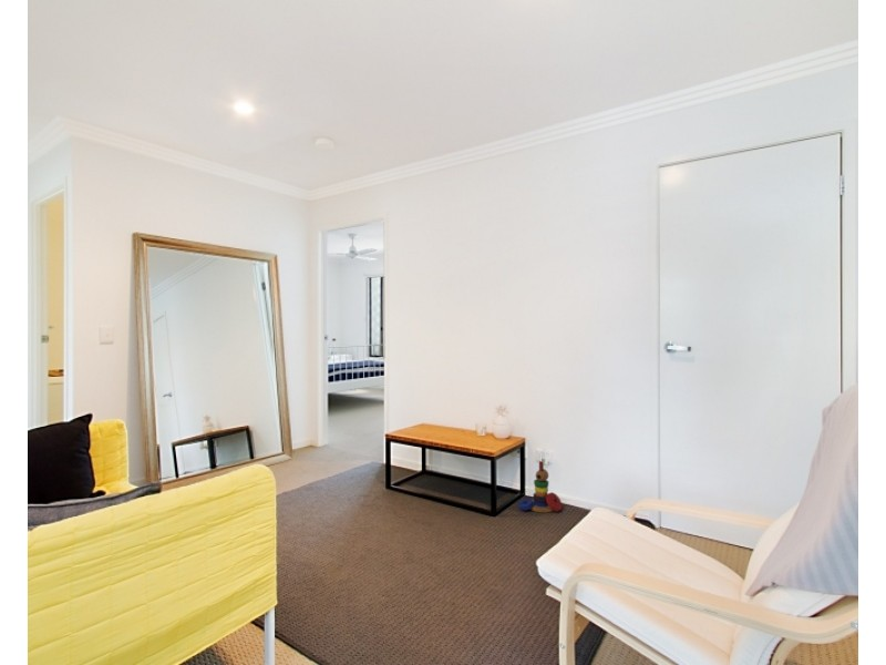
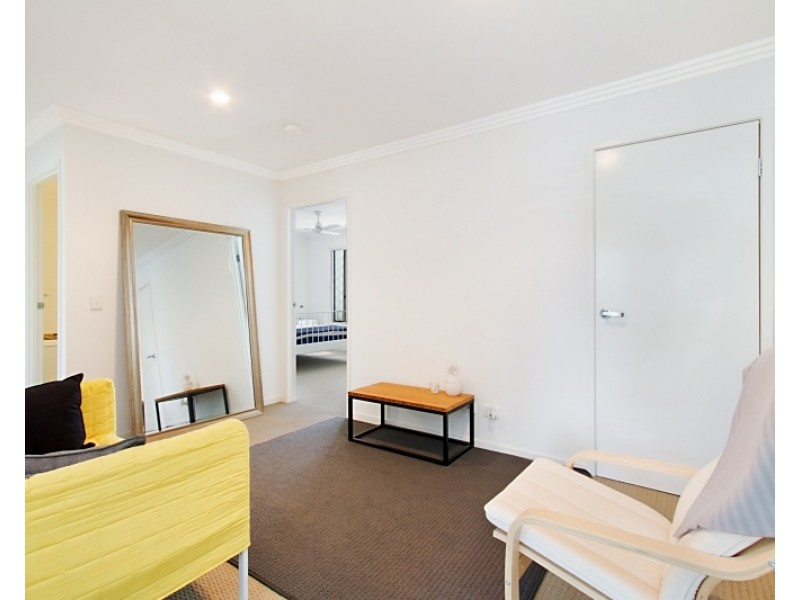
- stacking toy [517,460,563,513]
